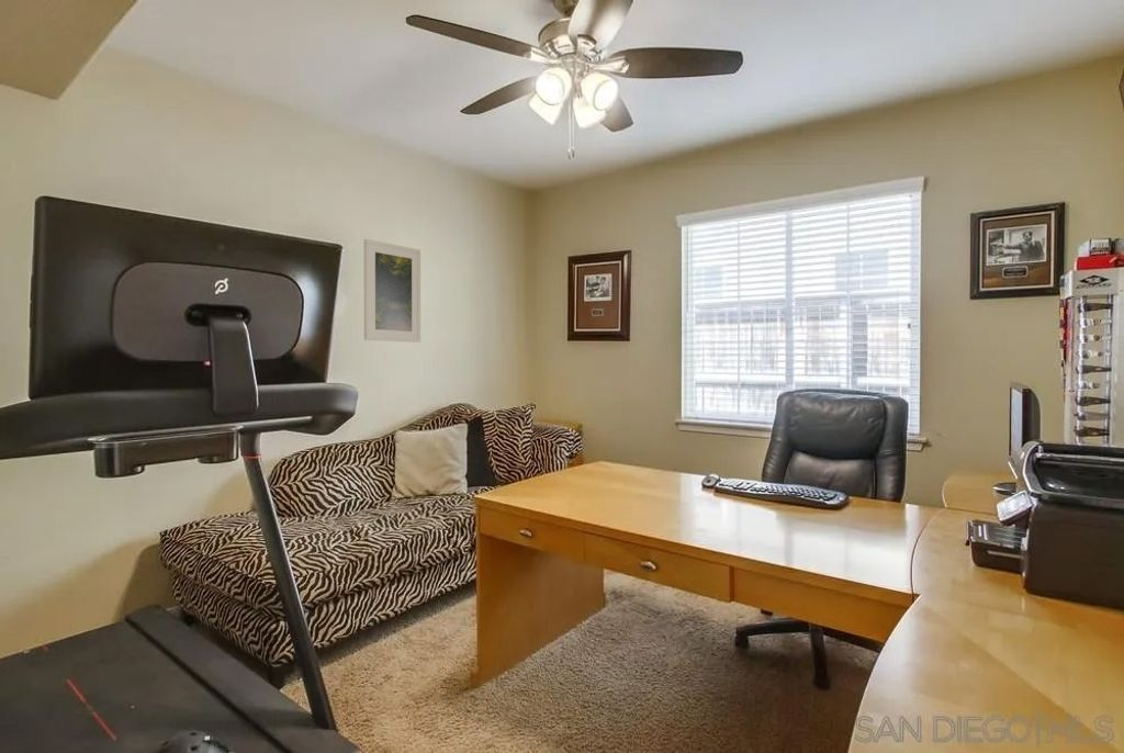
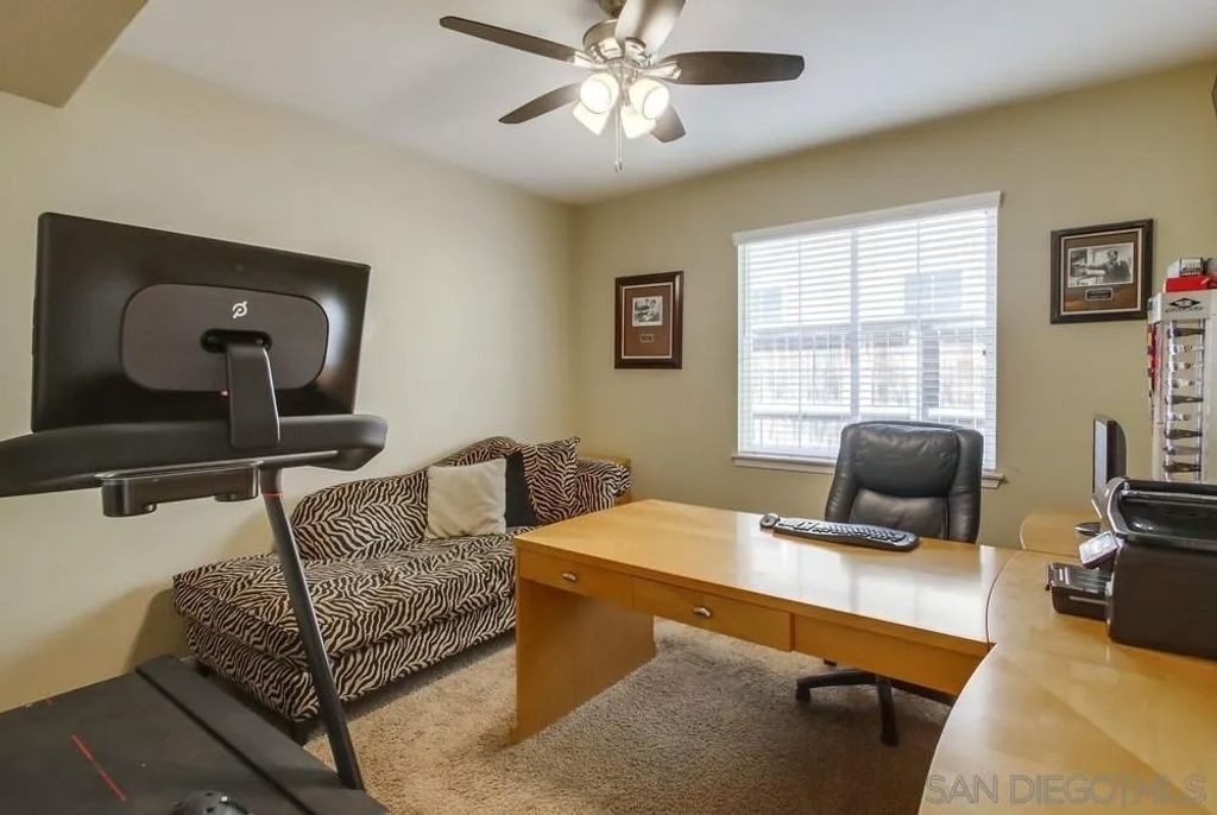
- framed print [363,238,422,344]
